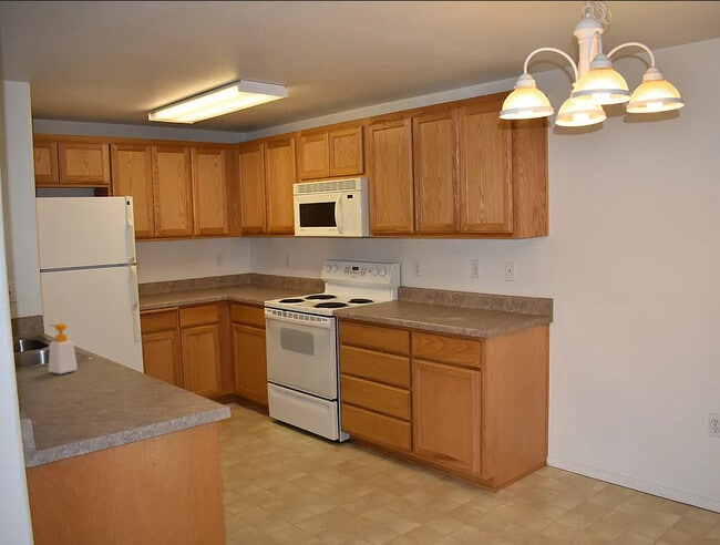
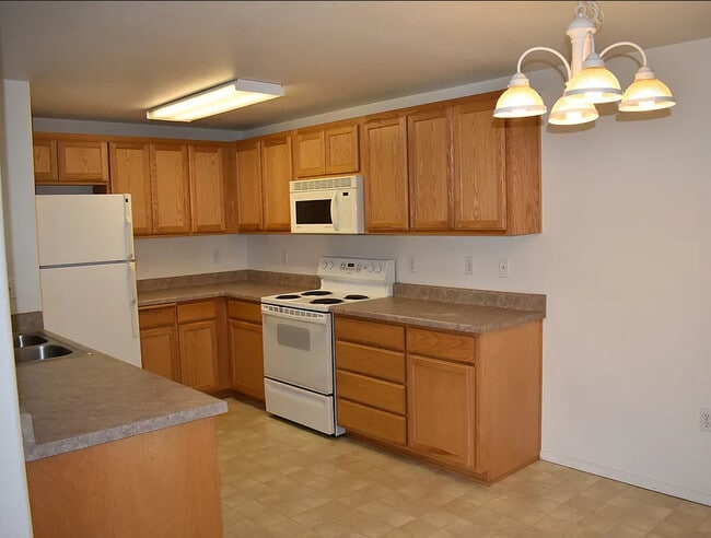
- soap bottle [48,322,79,376]
